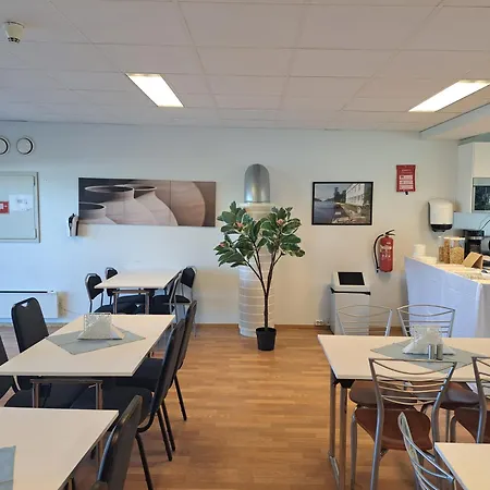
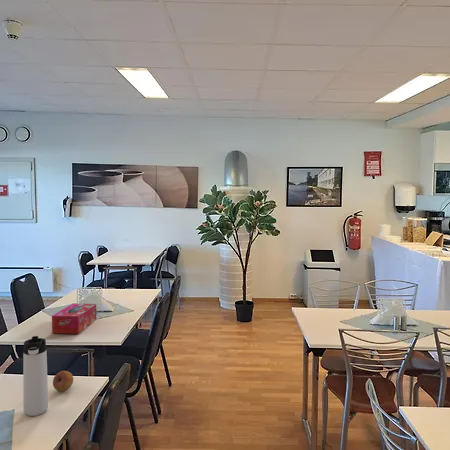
+ tissue box [51,303,97,335]
+ fruit [52,370,74,392]
+ thermos bottle [22,335,49,417]
